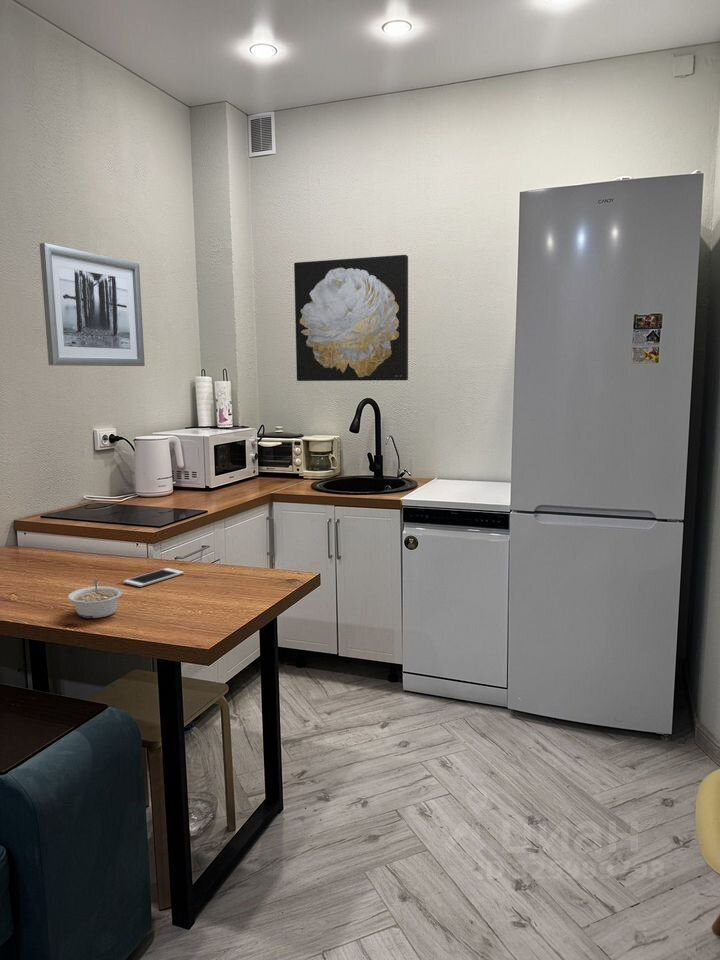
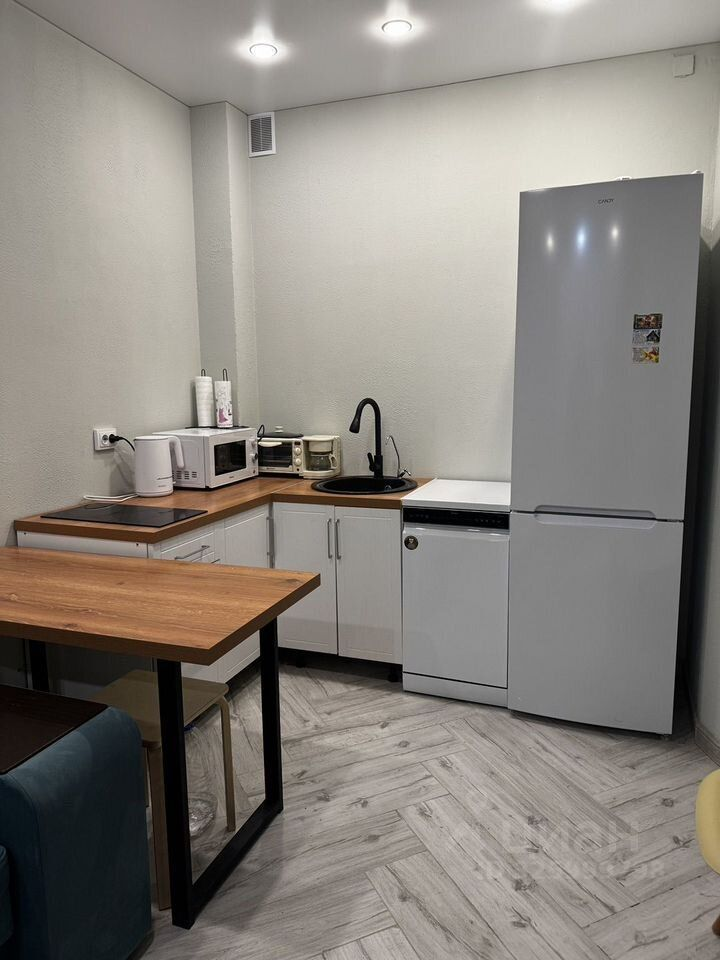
- cell phone [123,567,185,588]
- legume [67,579,123,619]
- wall art [293,254,409,382]
- wall art [39,242,146,367]
